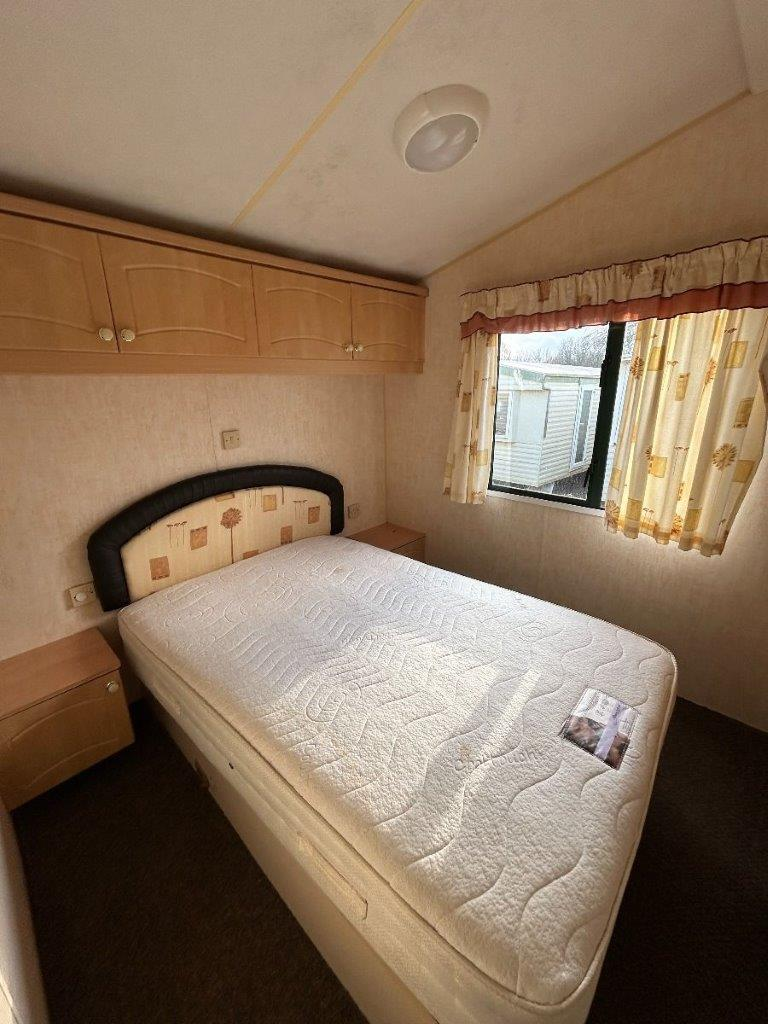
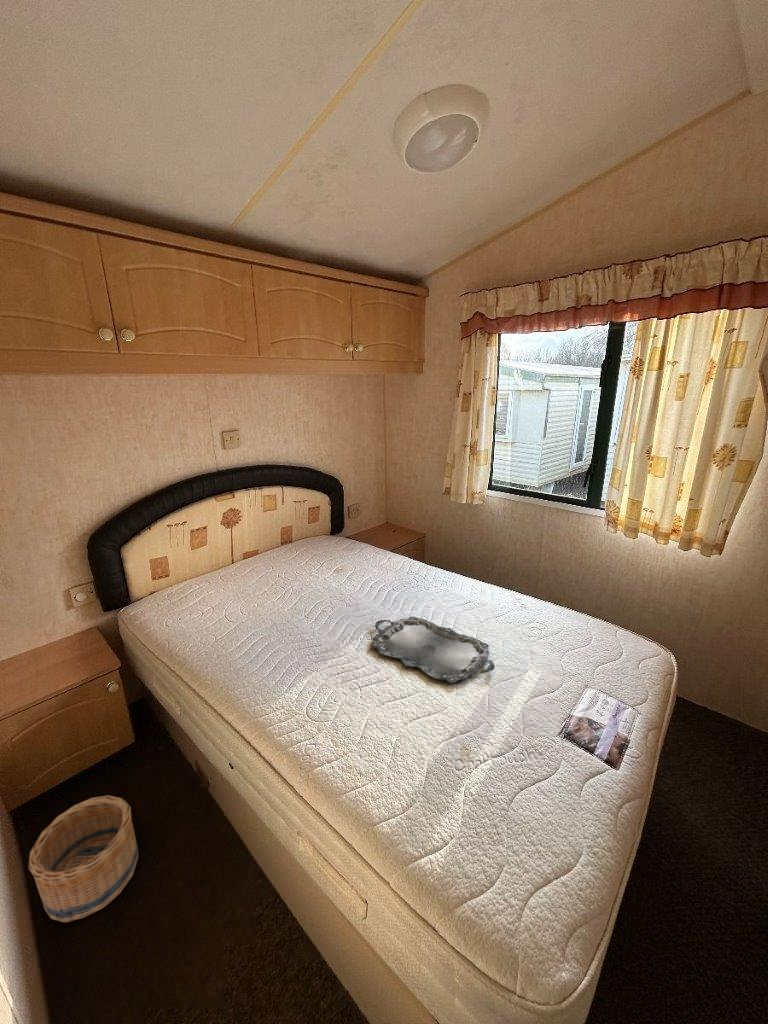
+ serving tray [370,616,496,684]
+ basket [27,795,139,924]
